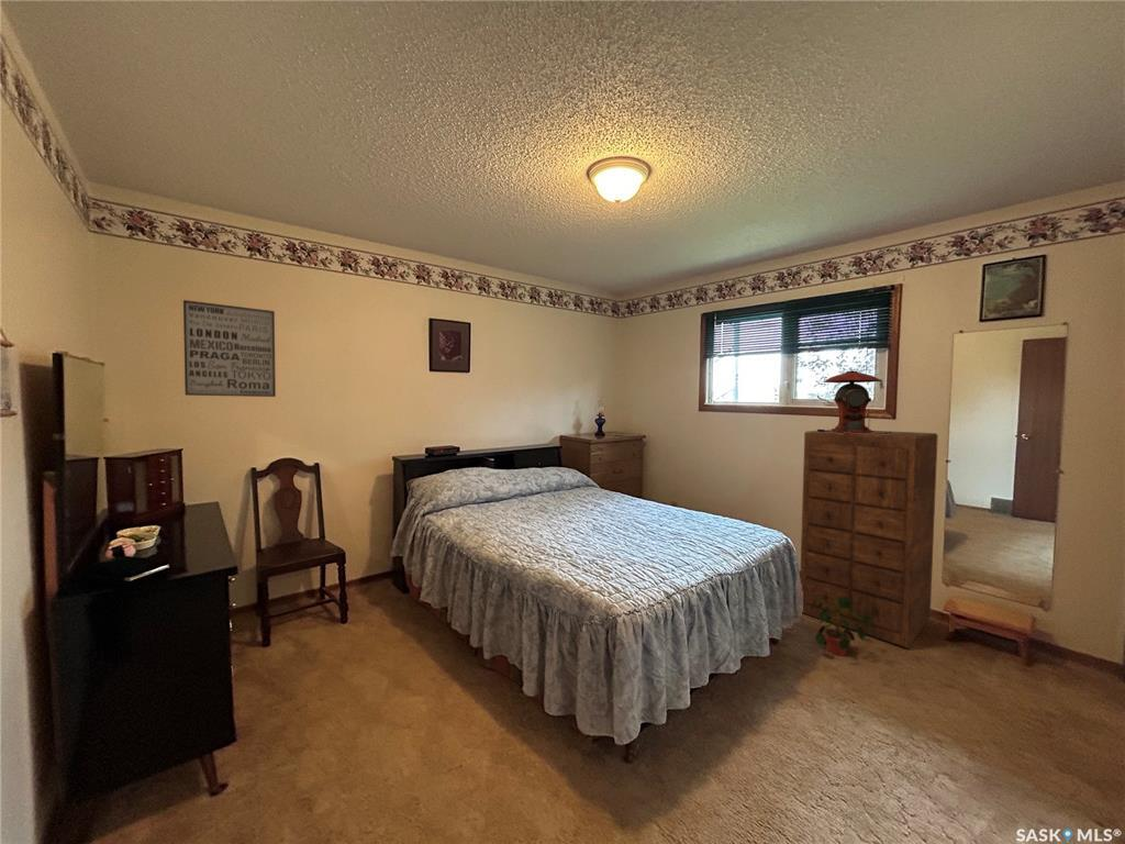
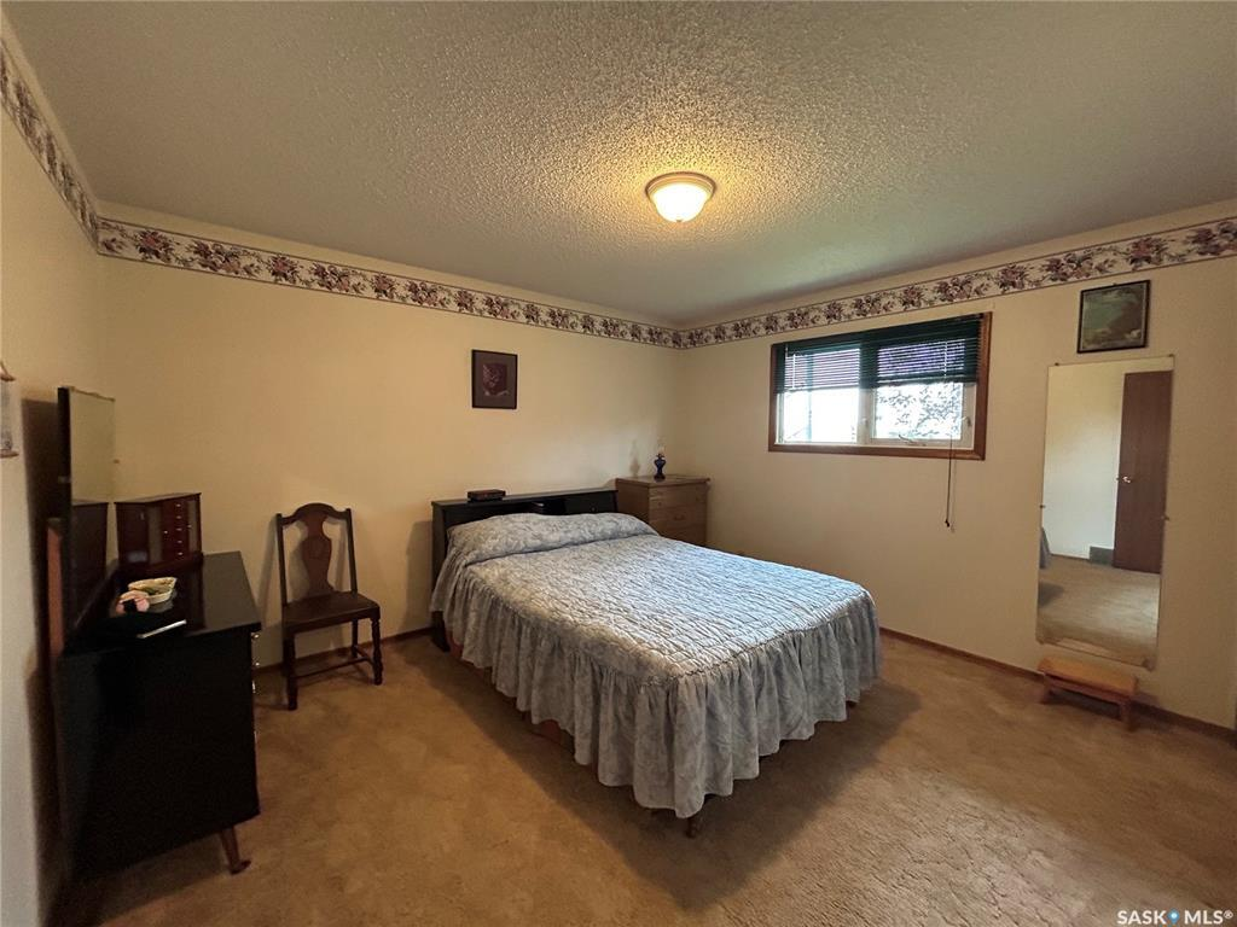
- dresser [799,429,939,649]
- wall art [182,299,277,398]
- table lamp [816,369,892,434]
- potted plant [811,597,871,657]
